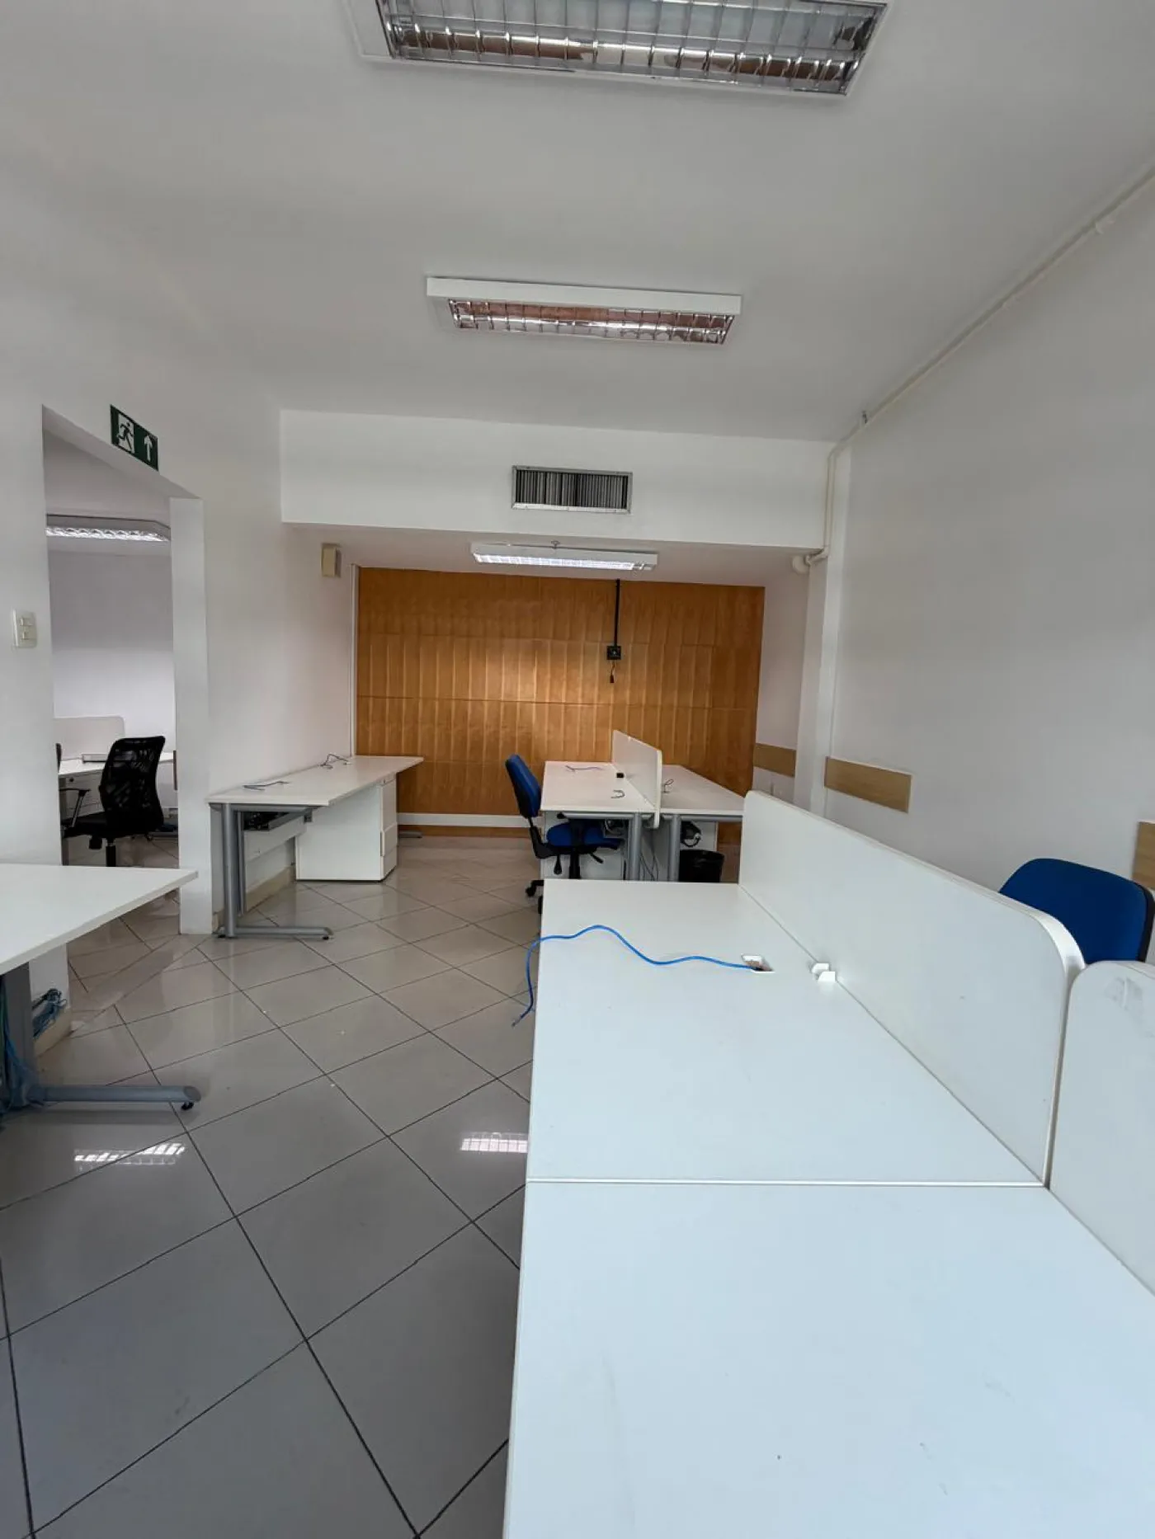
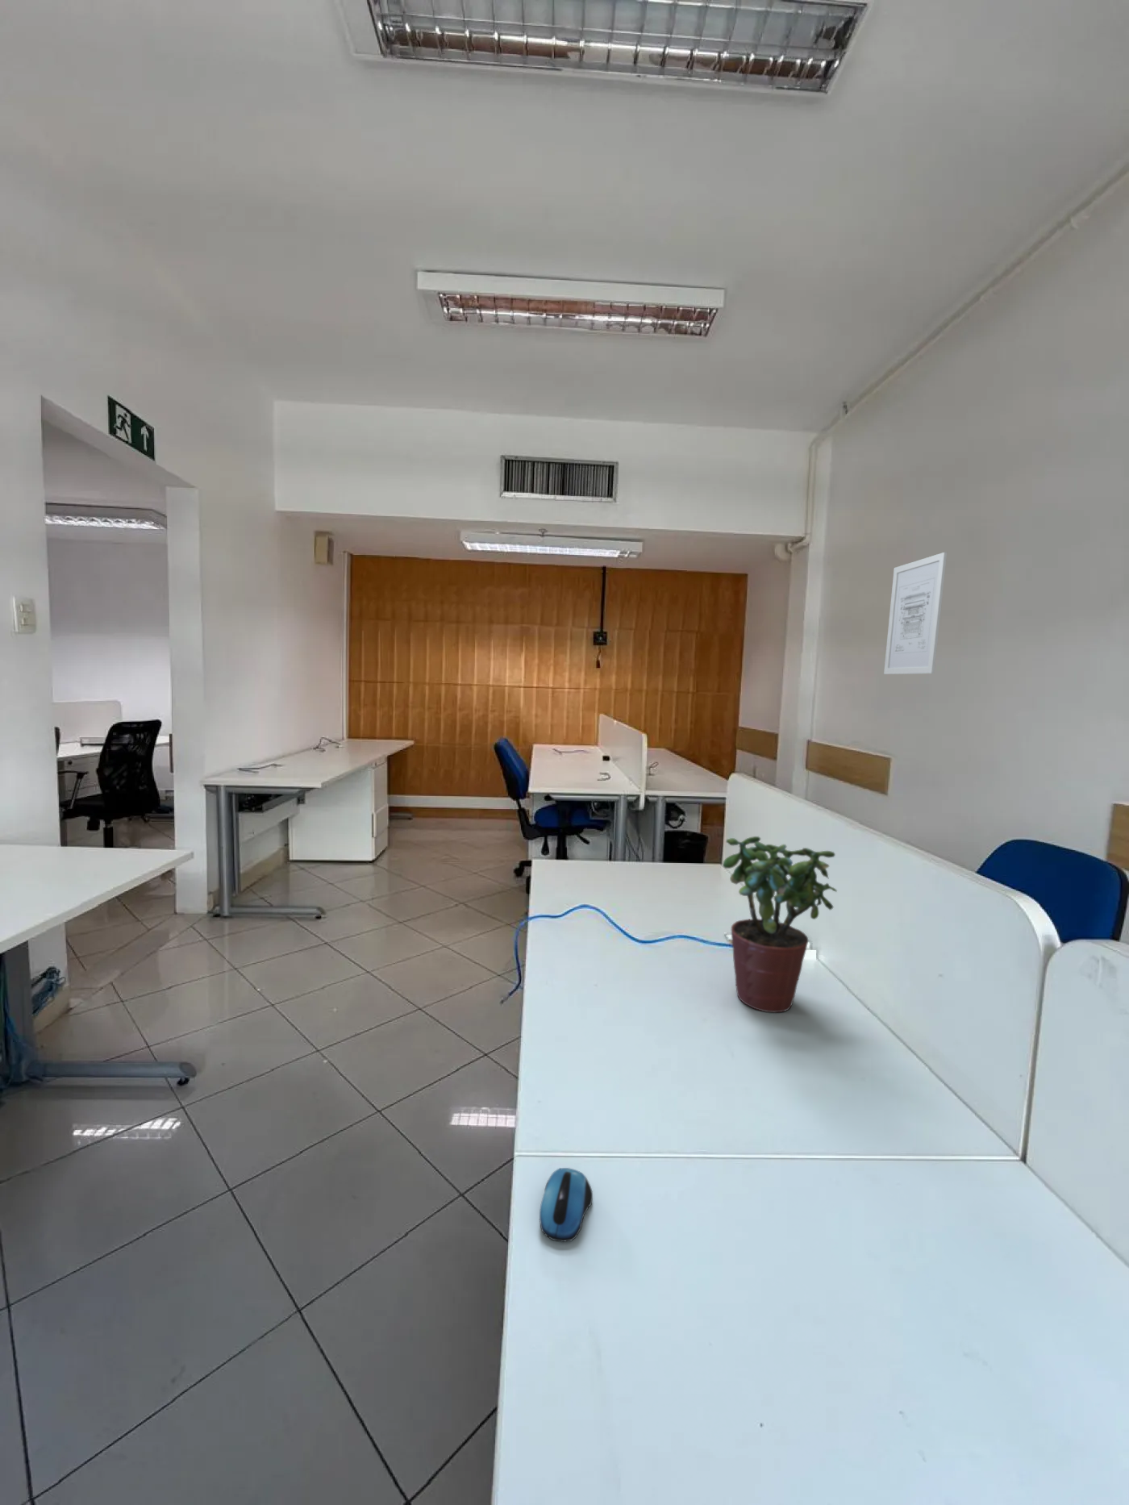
+ computer mouse [538,1167,593,1243]
+ wall art [884,551,948,675]
+ potted plant [722,836,838,1013]
